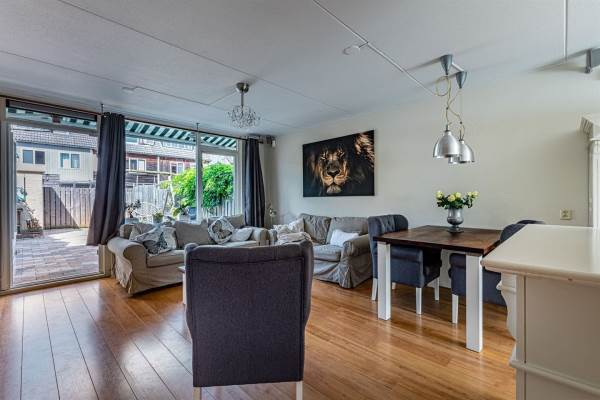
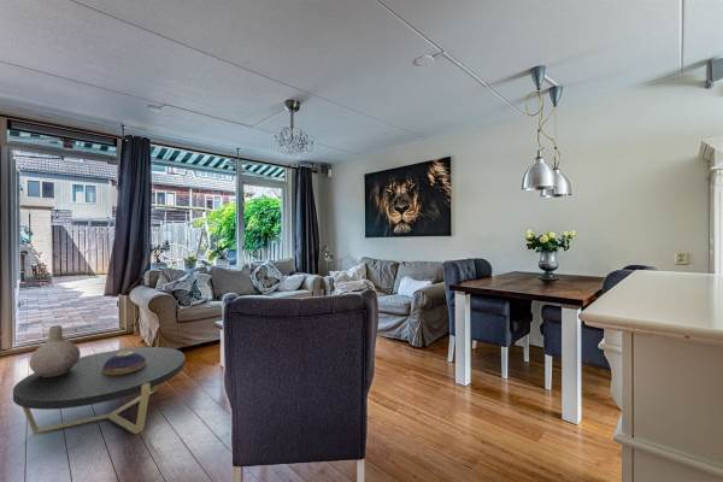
+ vase [28,324,82,377]
+ coffee table [12,346,186,435]
+ decorative bowl [102,352,146,375]
